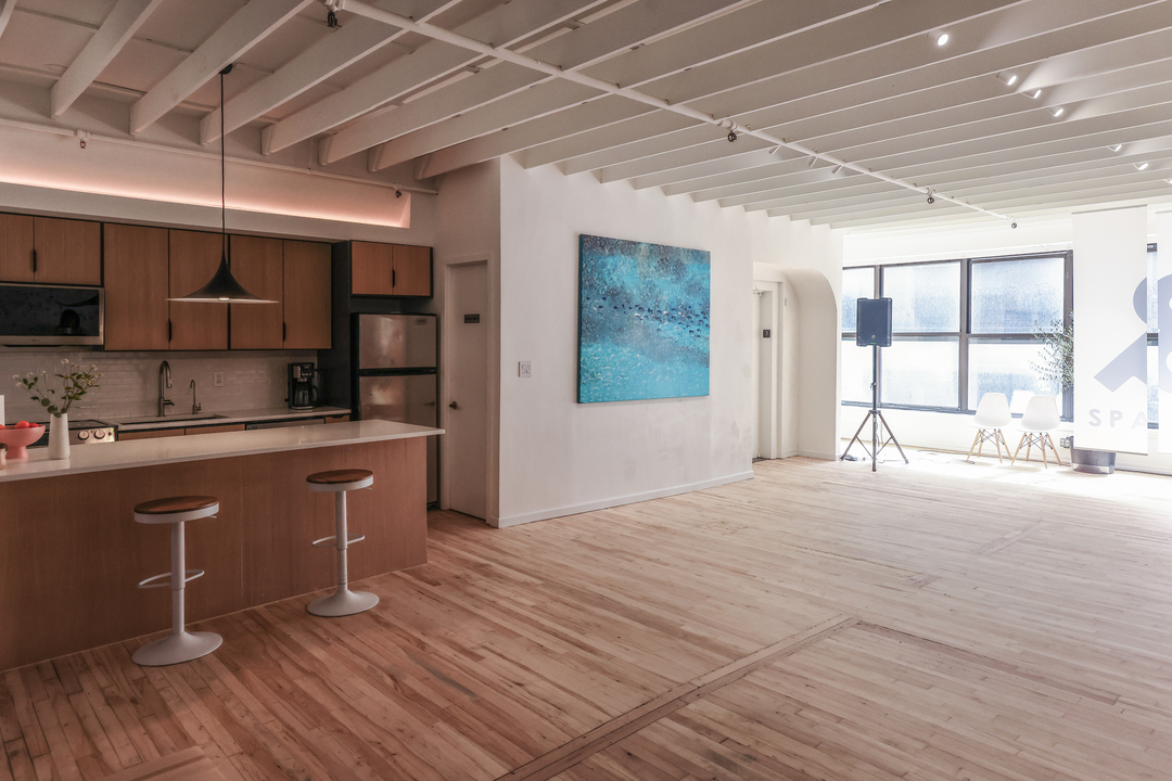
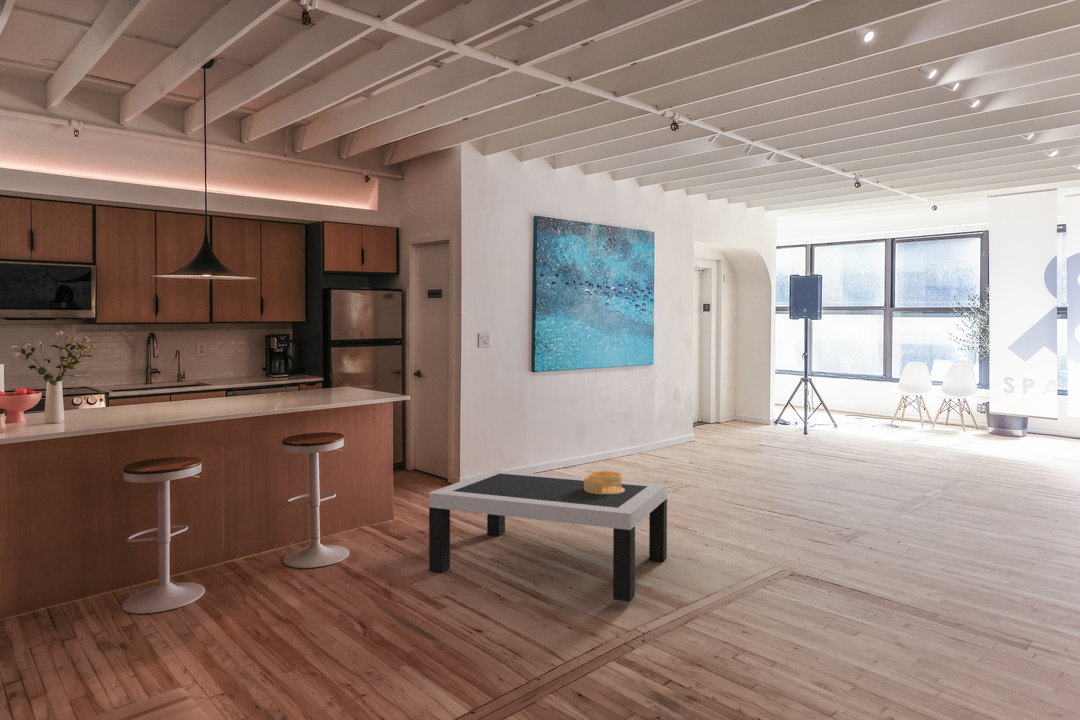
+ coffee table [428,469,668,603]
+ architectural model [584,470,625,494]
